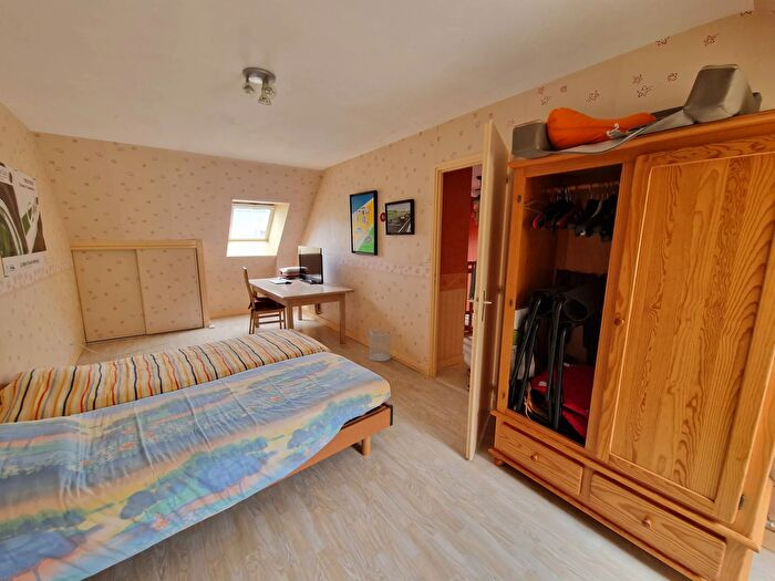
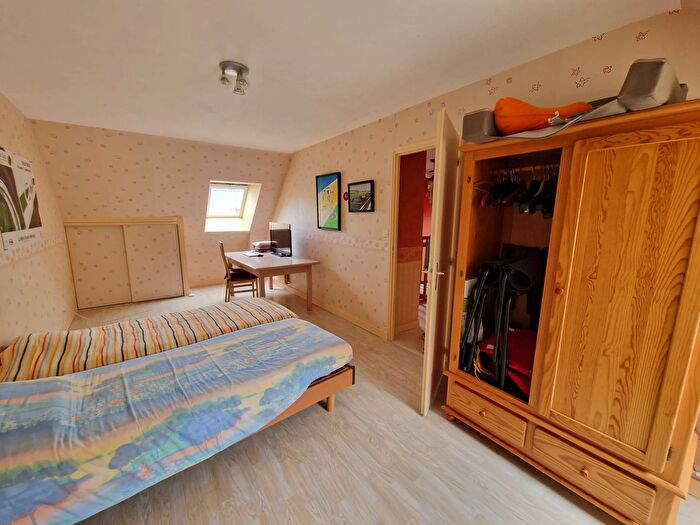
- wastebasket [369,329,392,362]
